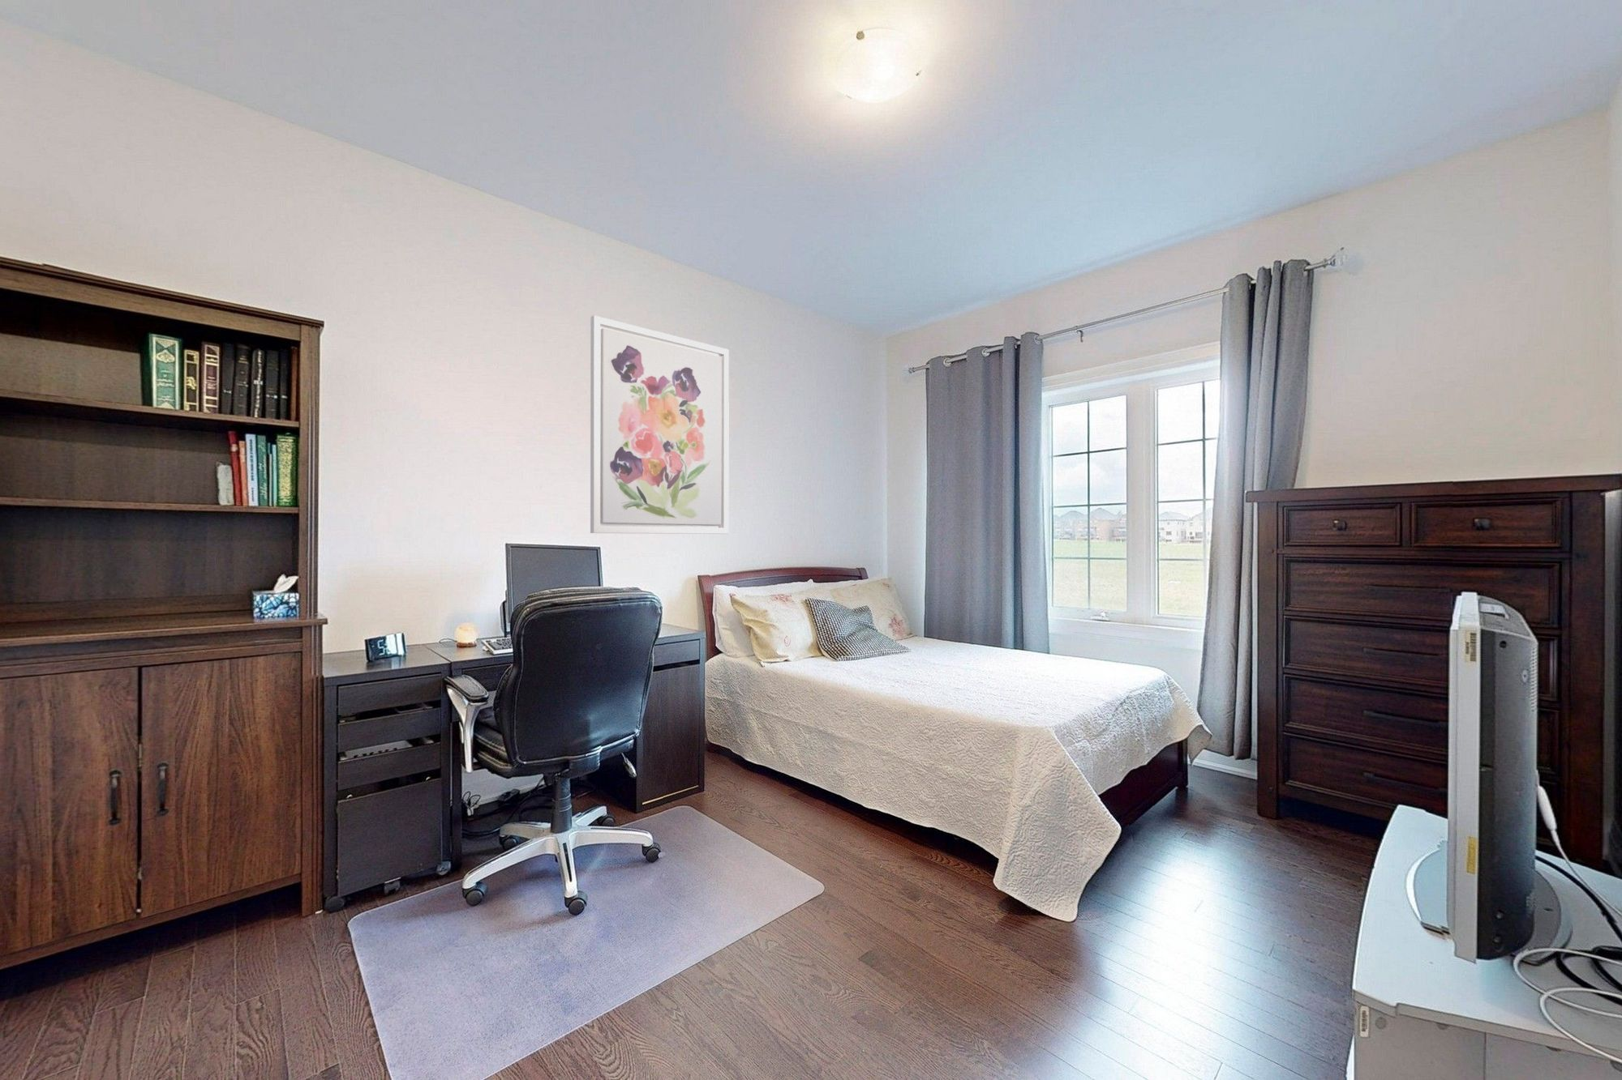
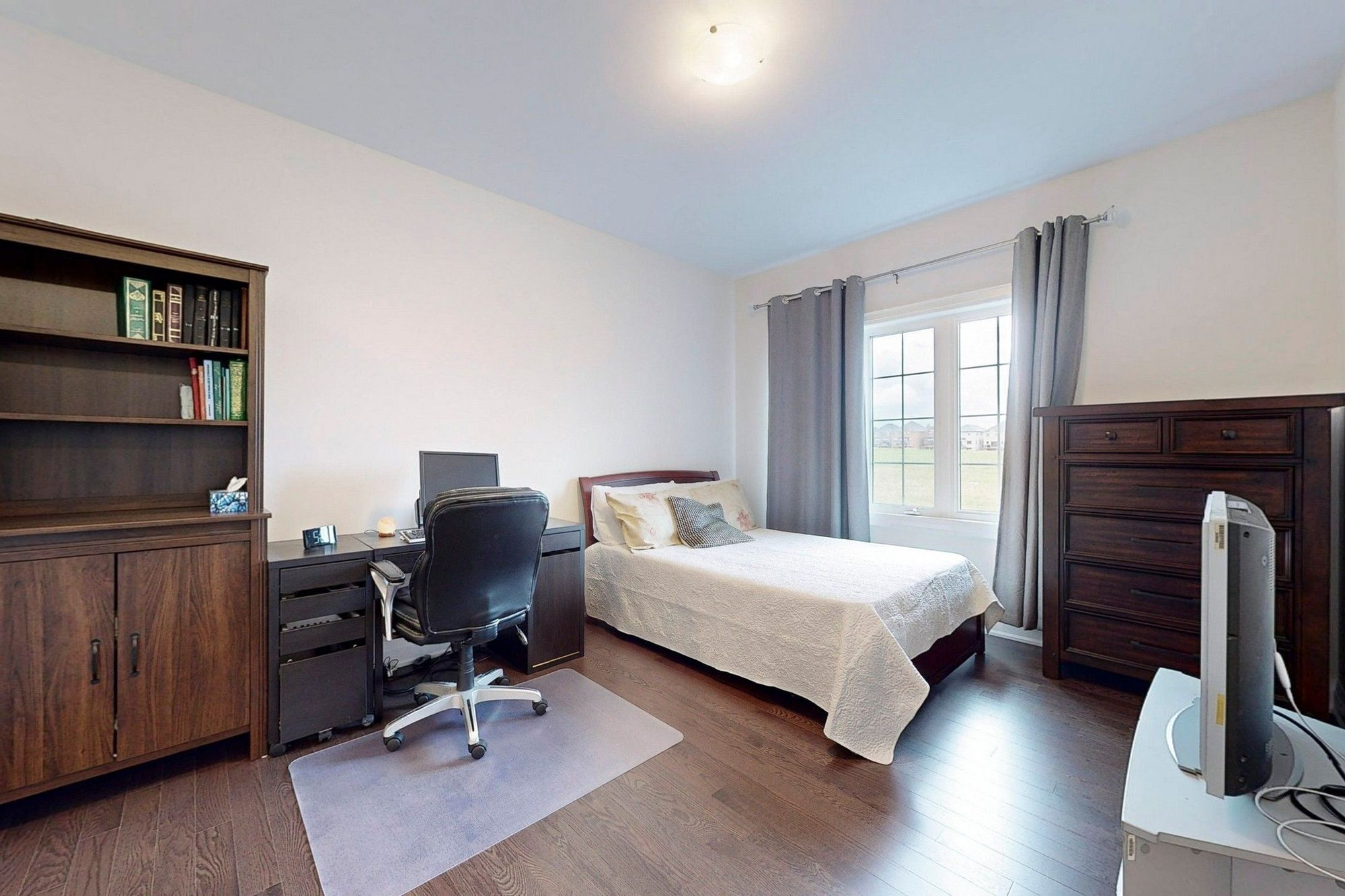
- wall art [590,315,730,535]
